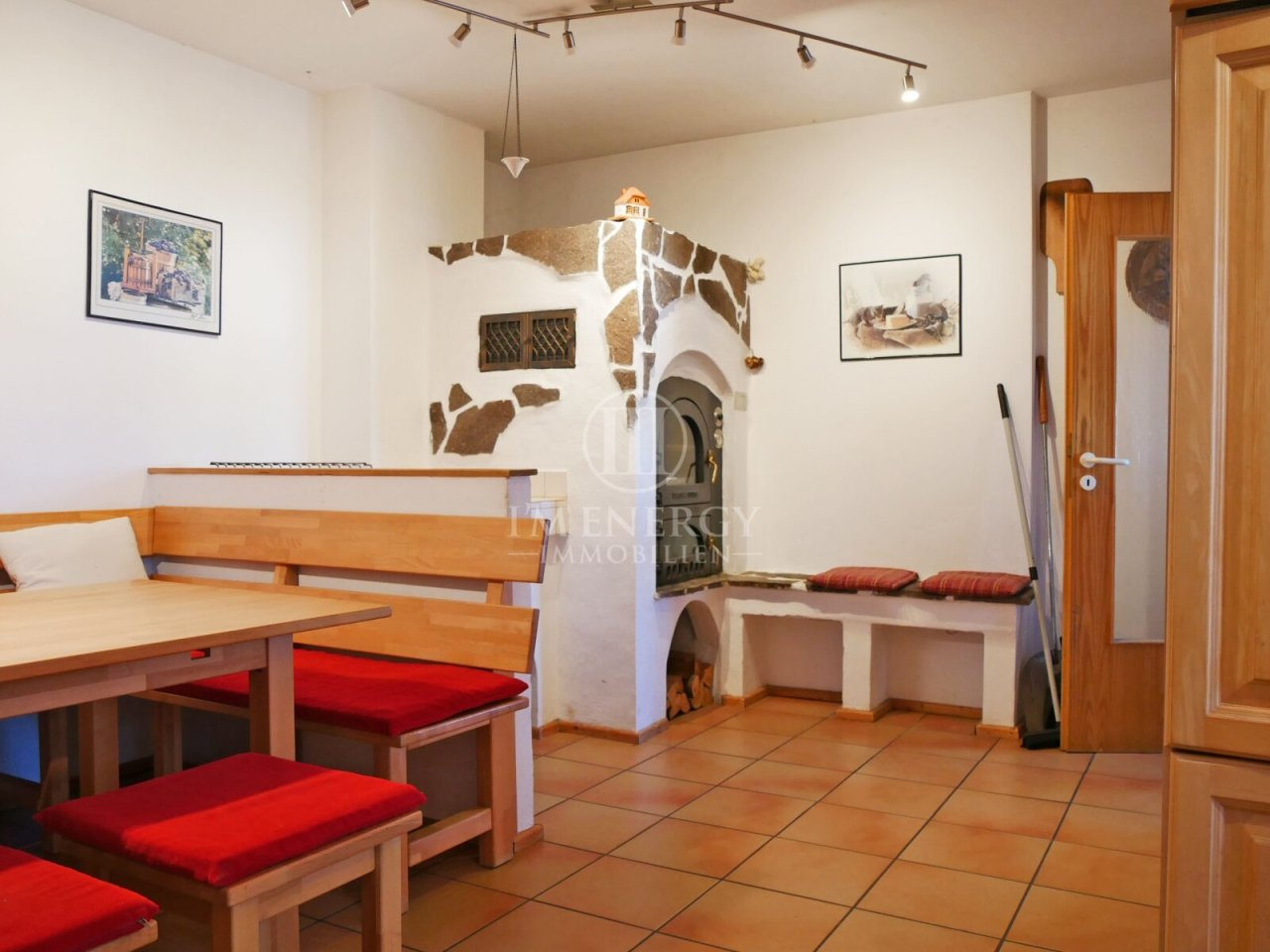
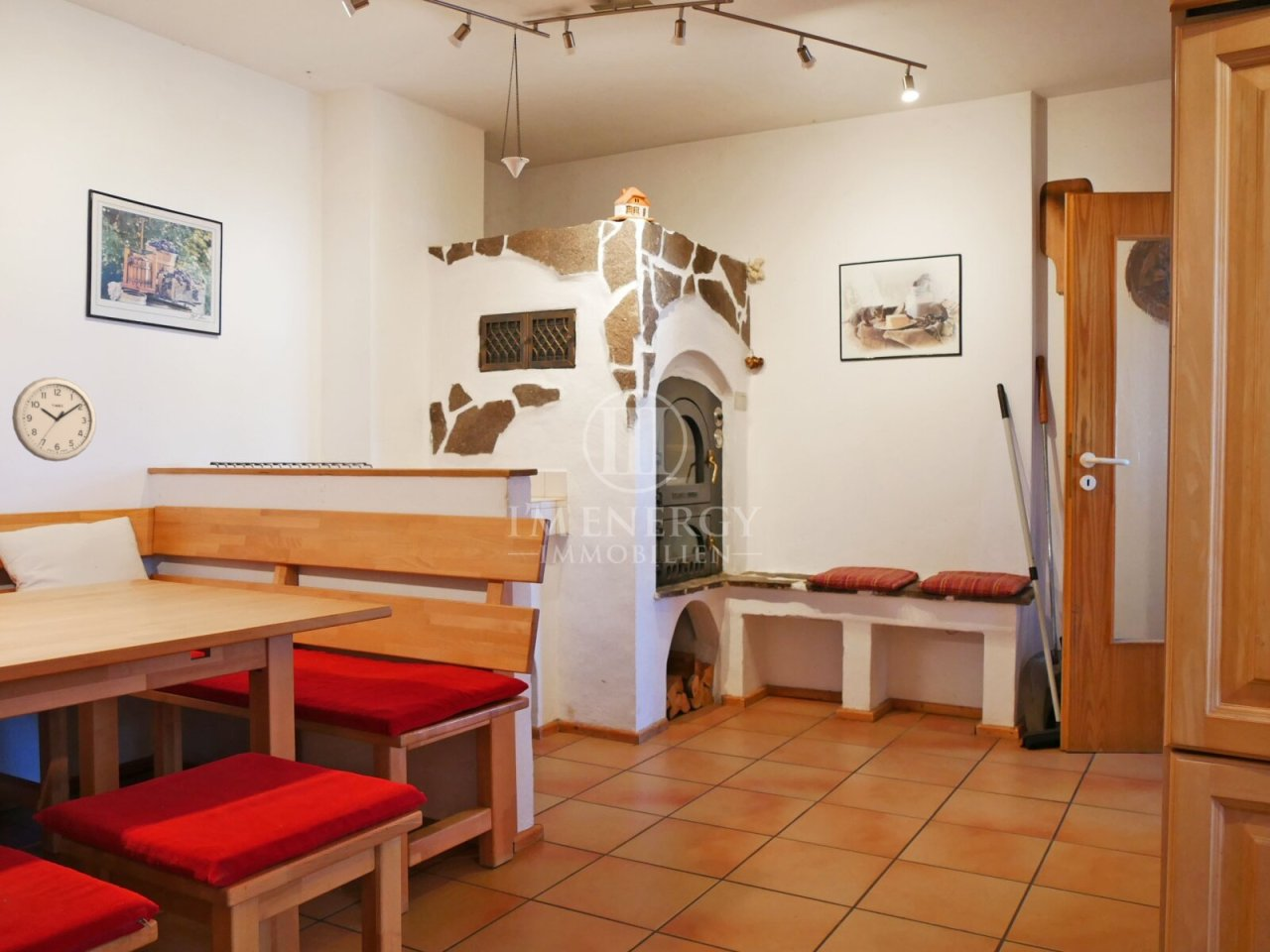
+ wall clock [11,376,97,462]
